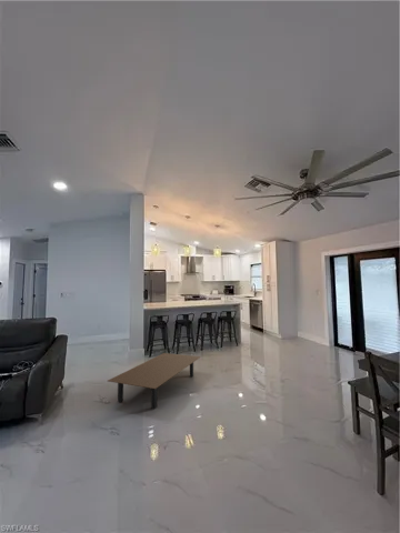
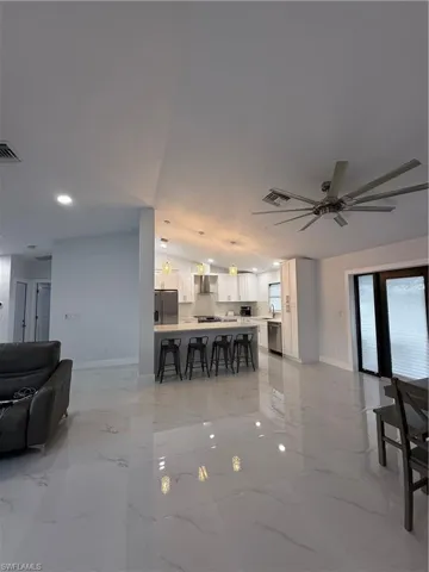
- coffee table [107,352,202,410]
